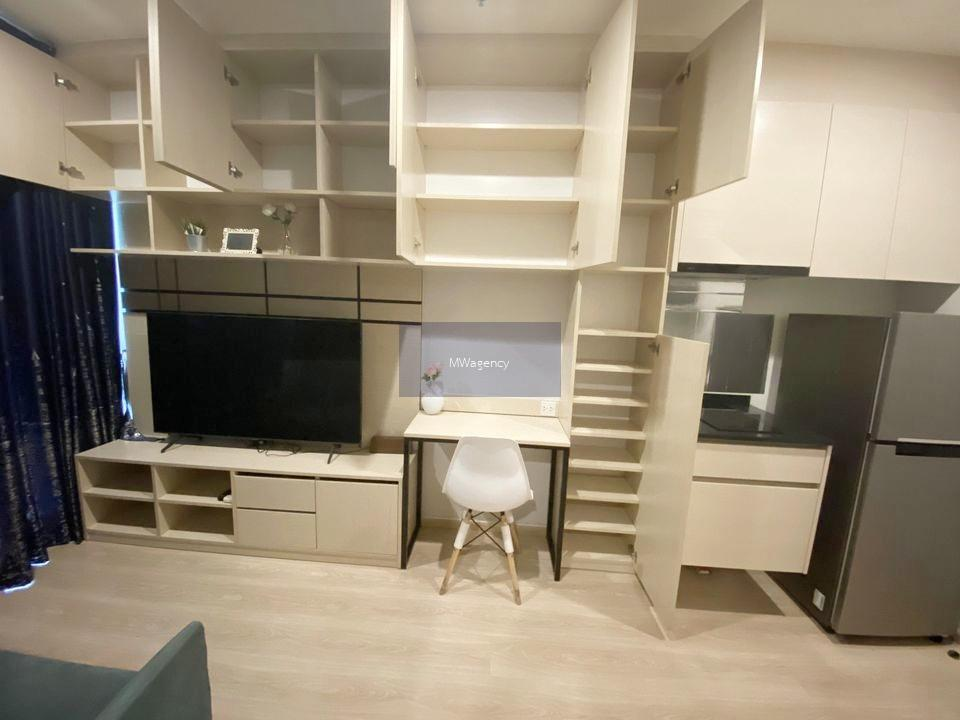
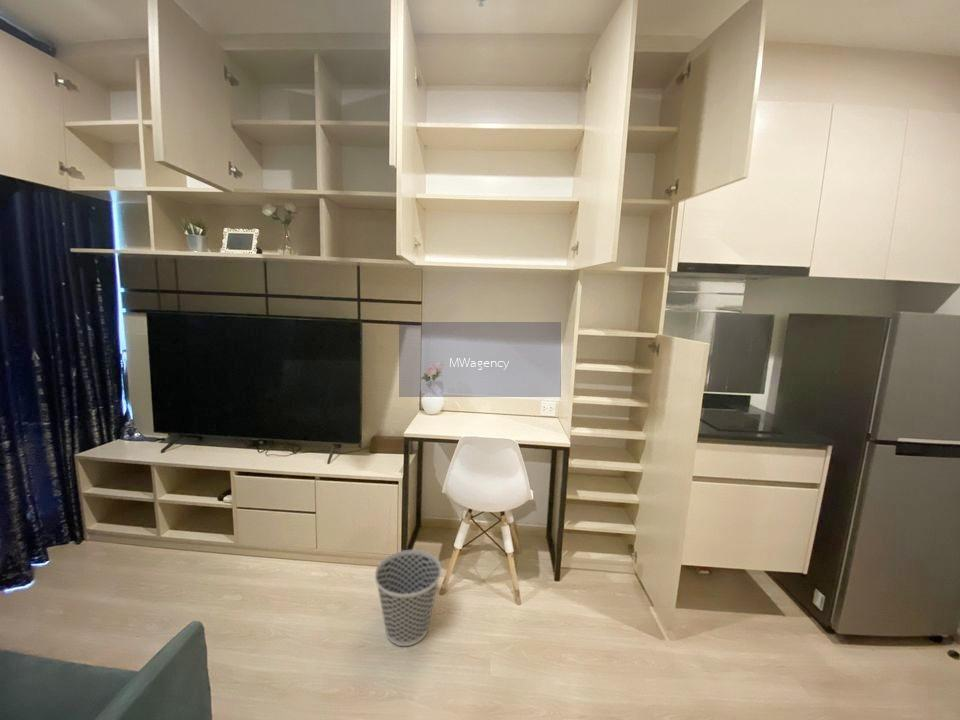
+ wastebasket [374,549,442,647]
